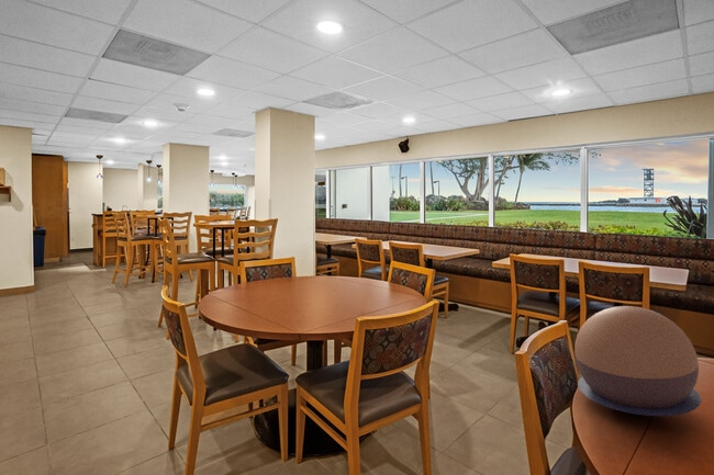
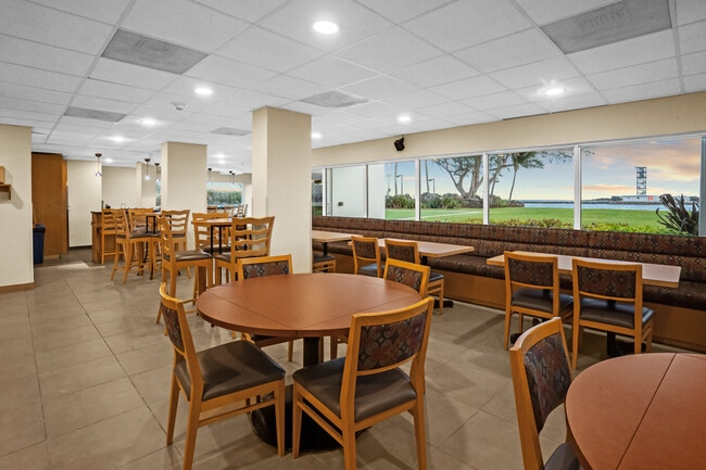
- decorative bowl [573,305,702,417]
